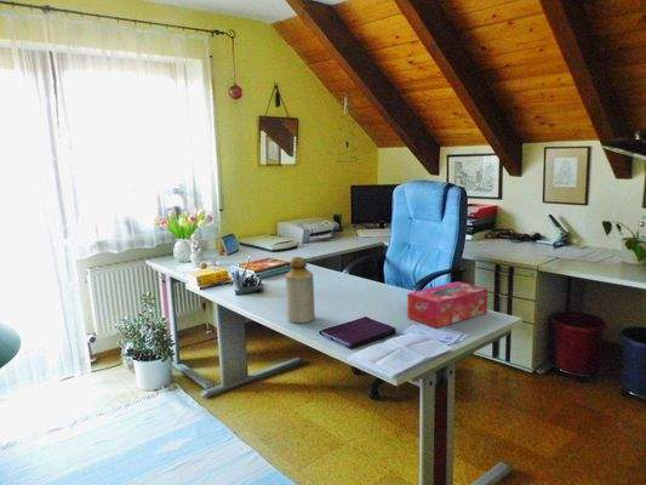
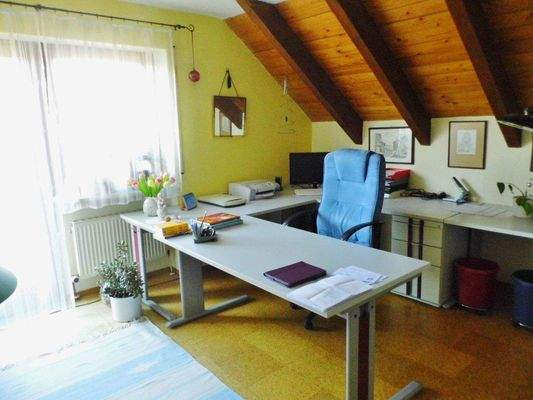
- bottle [284,256,316,324]
- tissue box [406,280,488,329]
